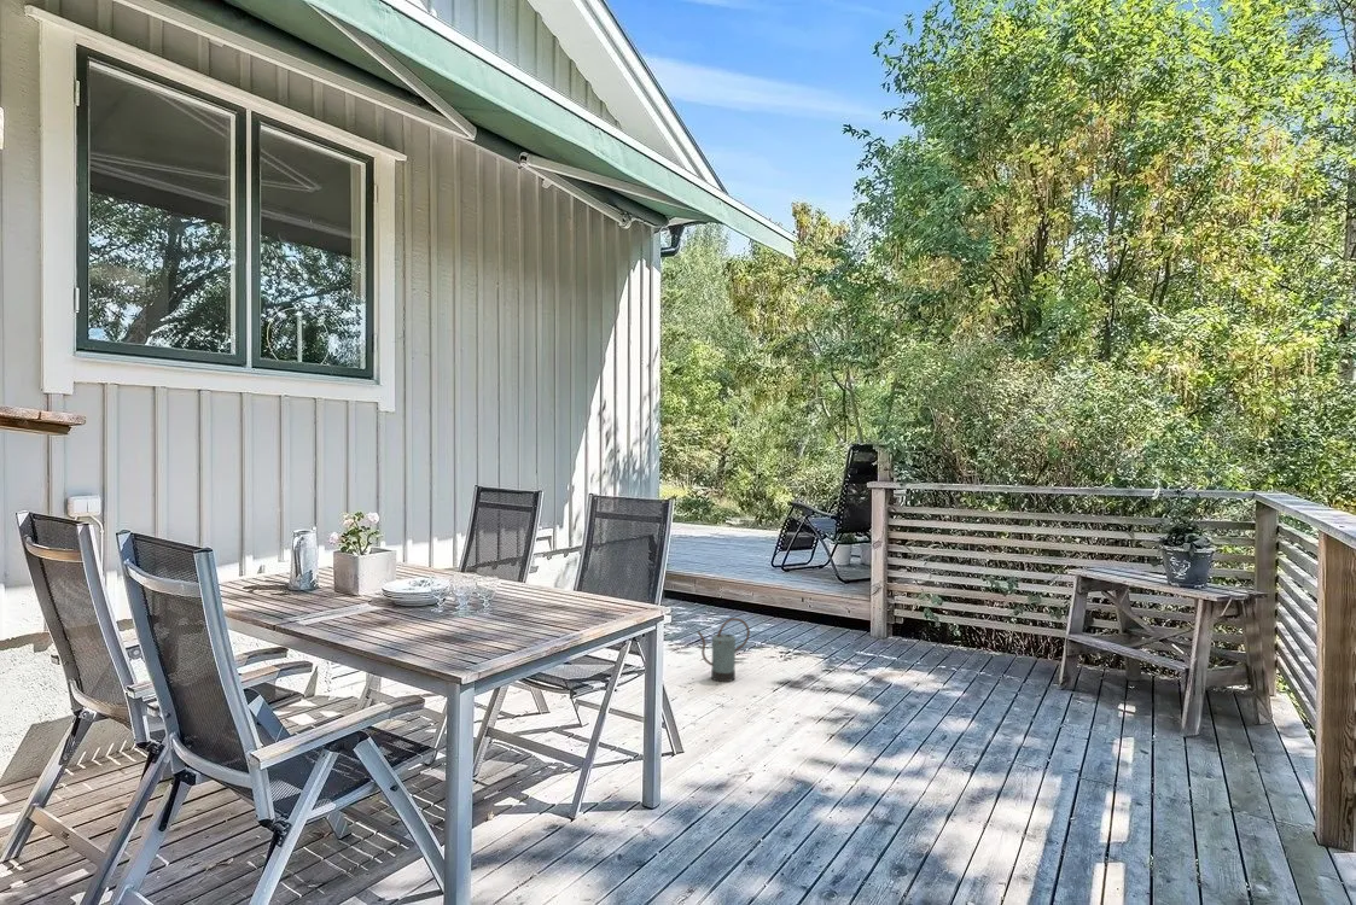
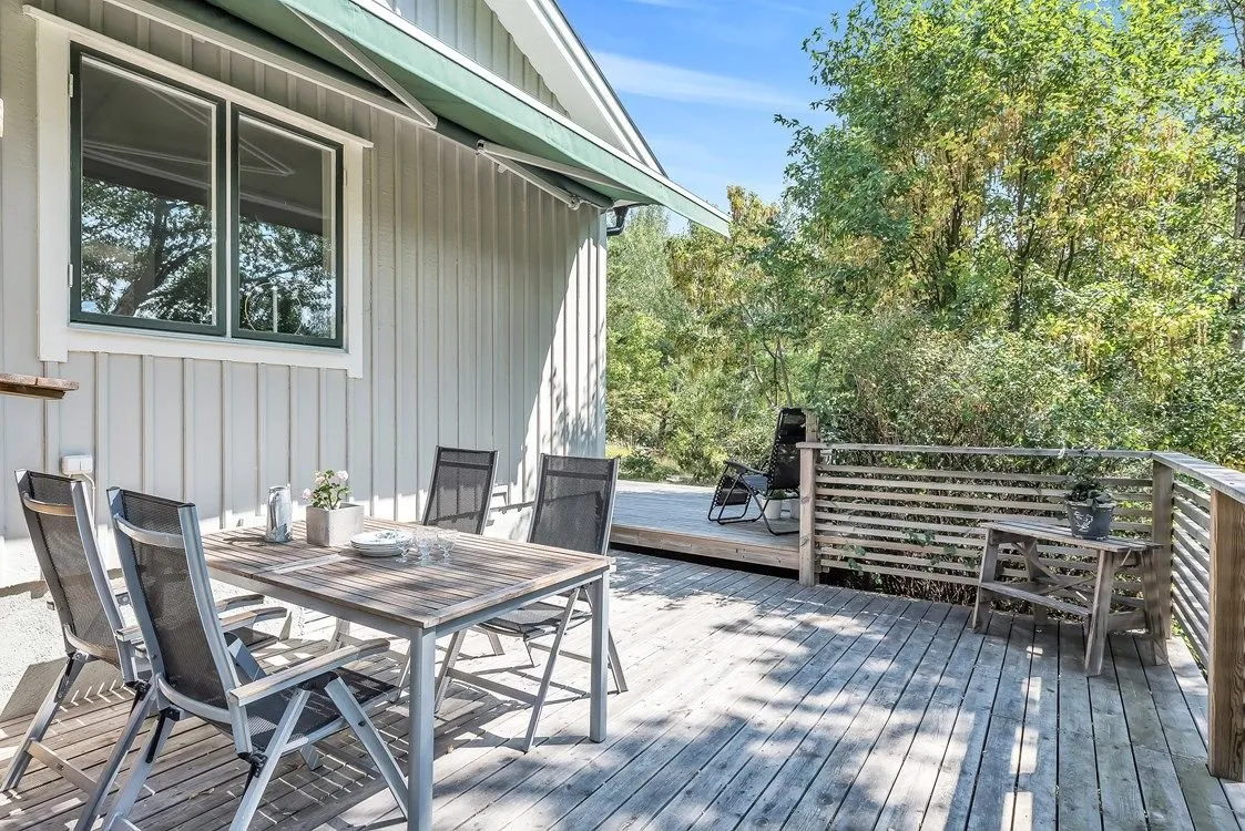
- watering can [696,617,751,683]
